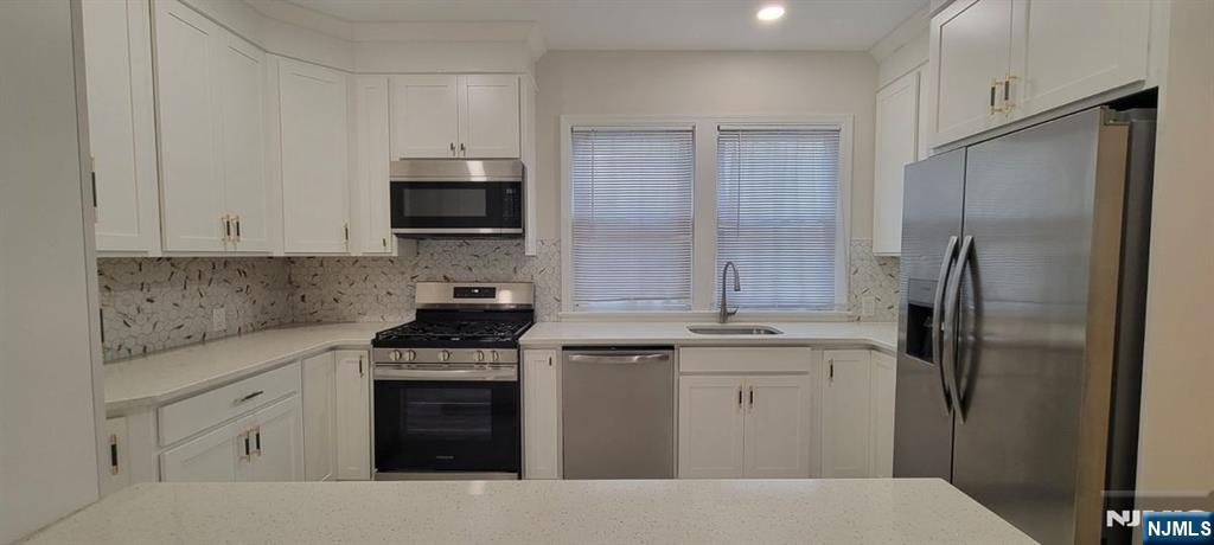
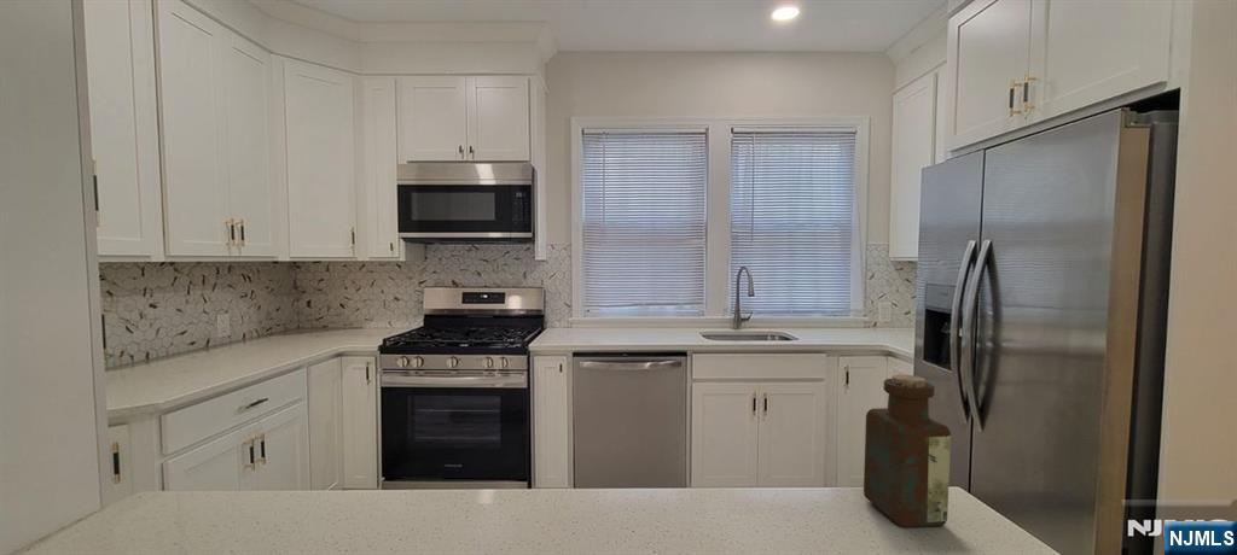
+ bottle [863,373,952,528]
